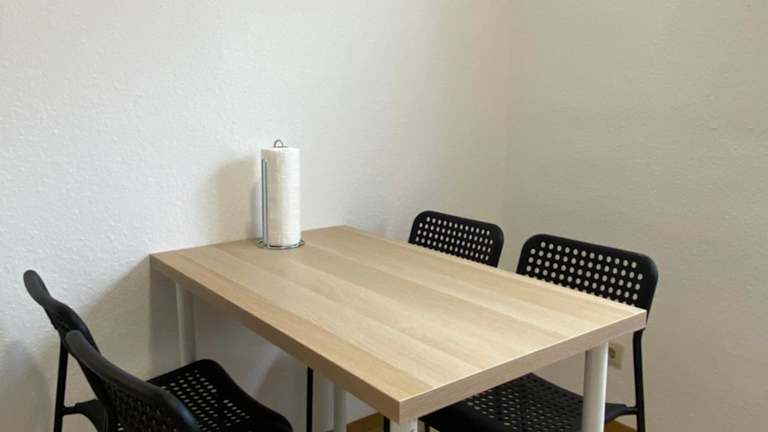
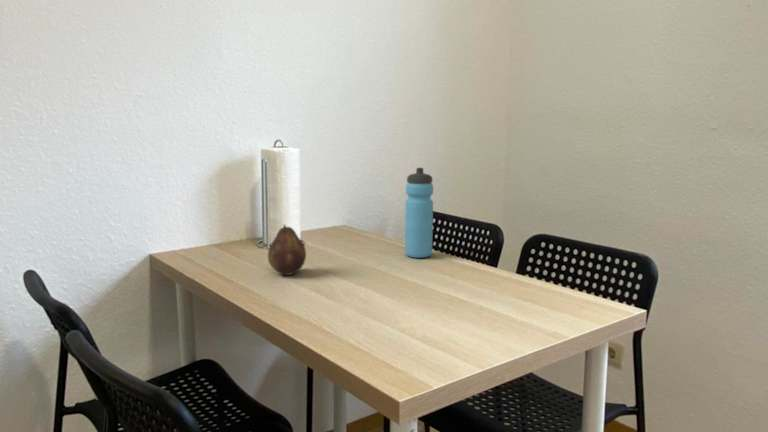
+ fruit [267,224,307,276]
+ water bottle [404,167,434,259]
